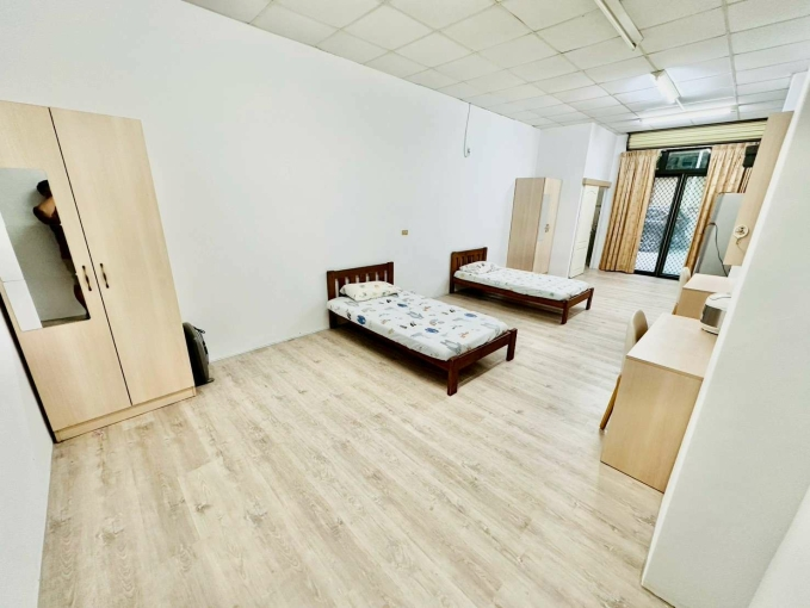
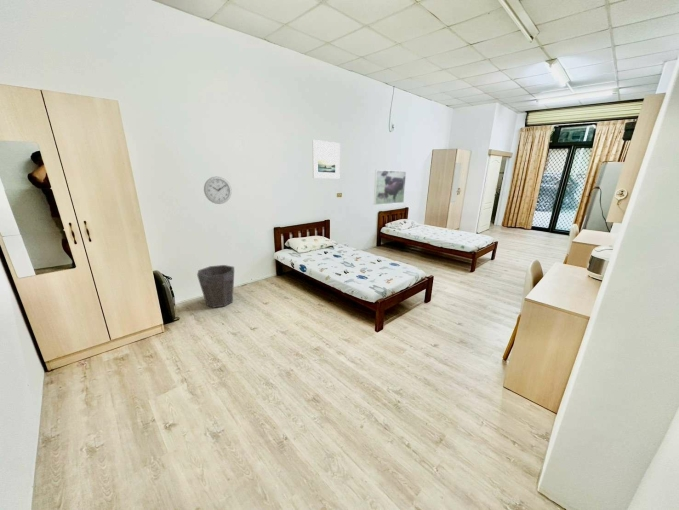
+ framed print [311,139,341,179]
+ waste bin [196,264,235,309]
+ wall clock [203,176,233,205]
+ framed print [373,169,407,206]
